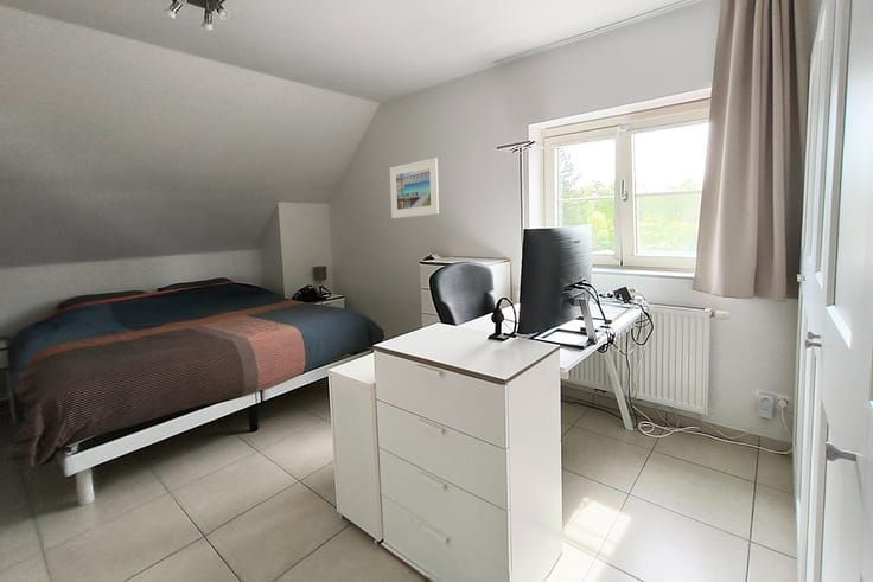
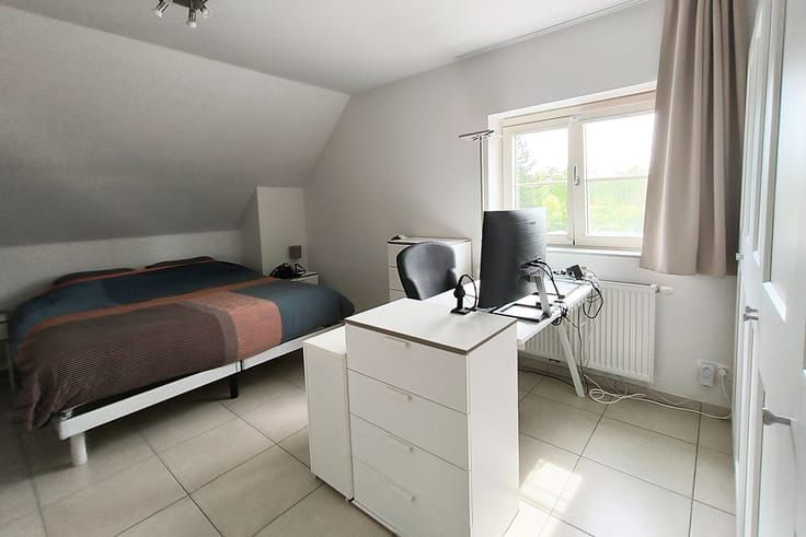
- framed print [389,156,440,219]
